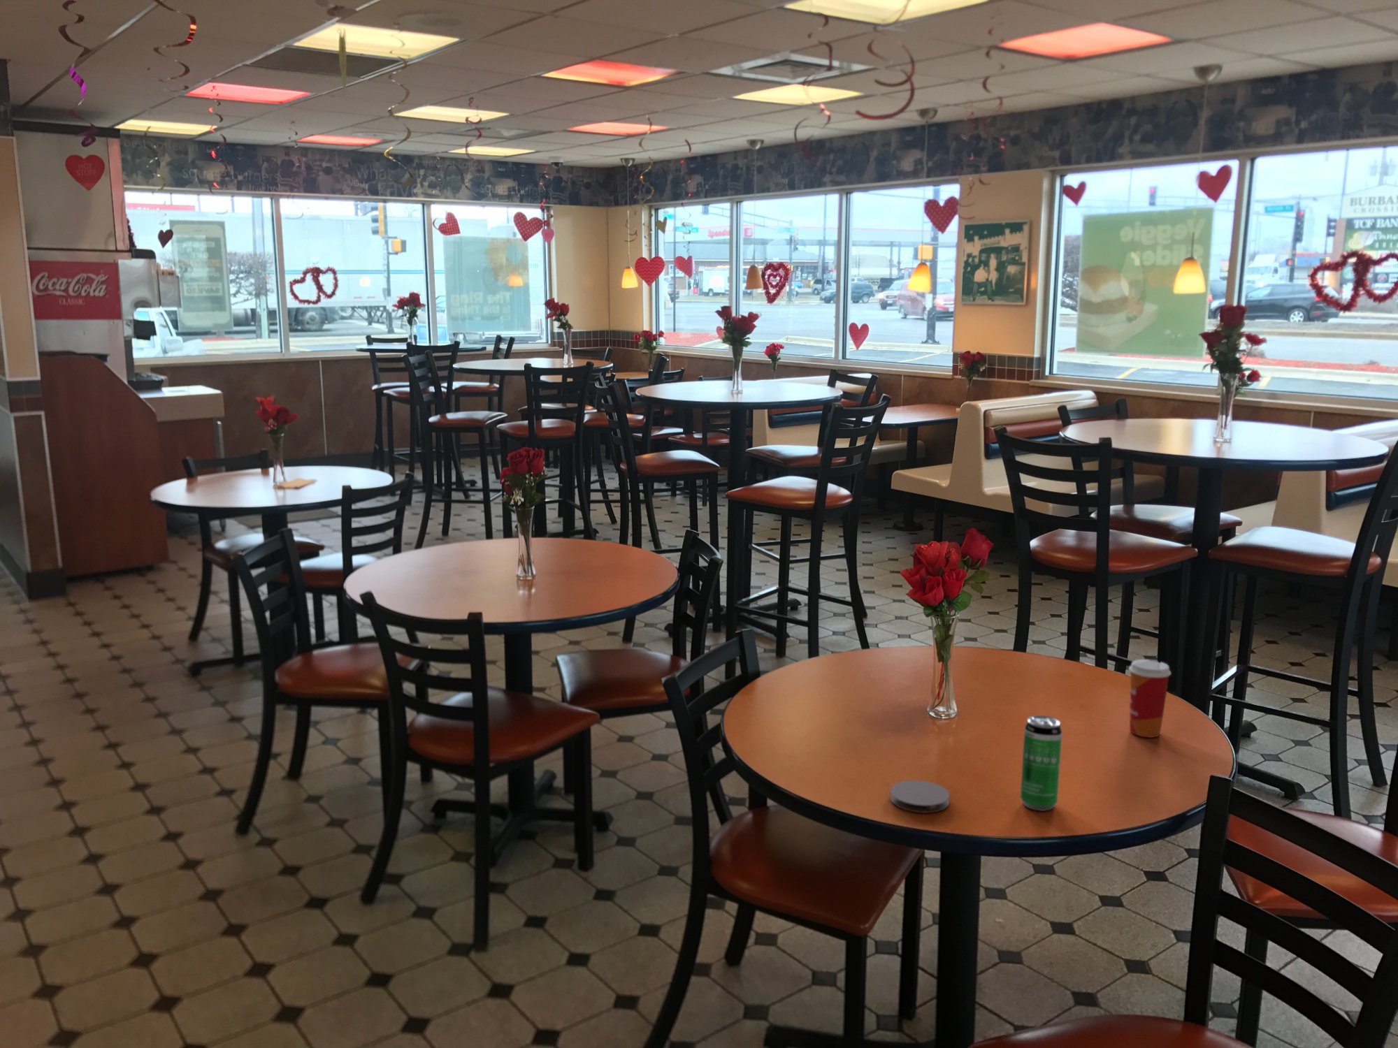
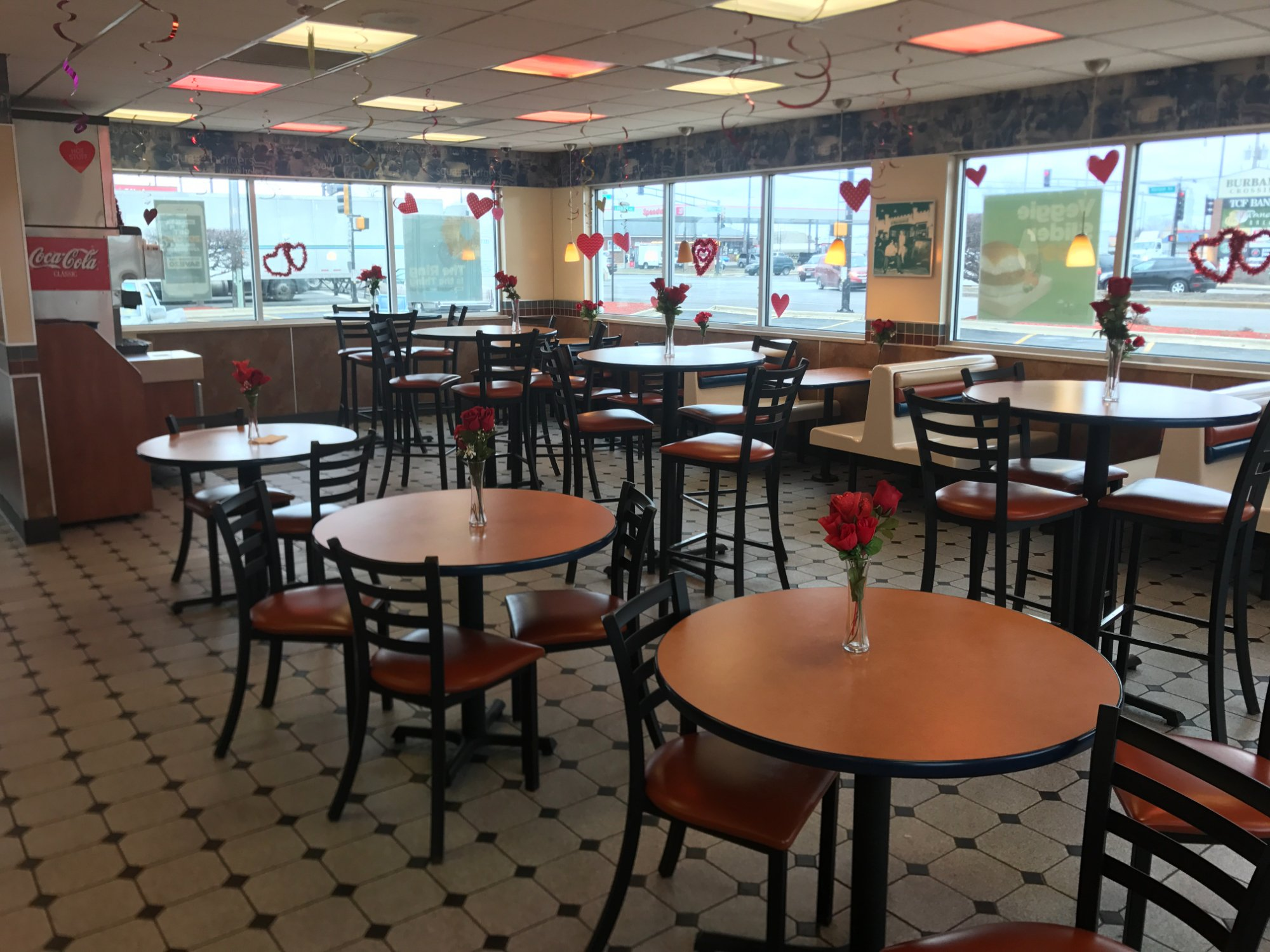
- coaster [889,779,951,814]
- beverage can [1019,714,1062,811]
- paper cup [1128,658,1171,739]
